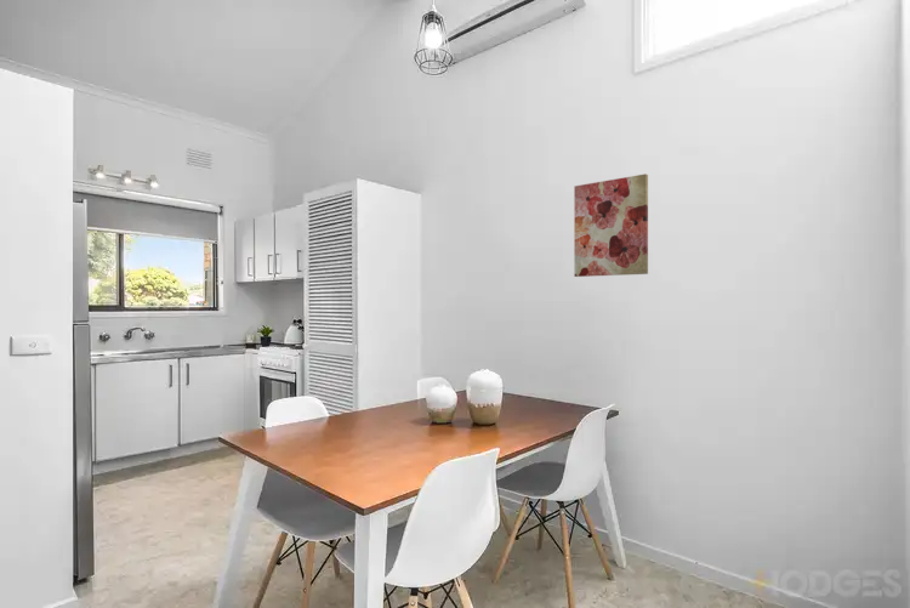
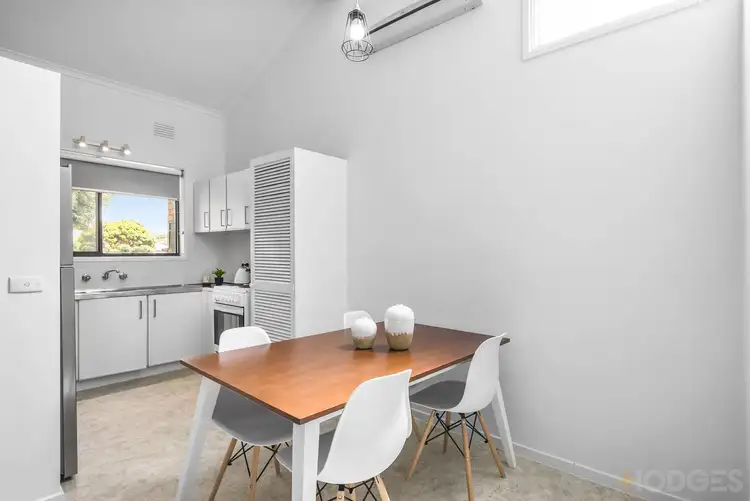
- wall art [573,174,649,278]
